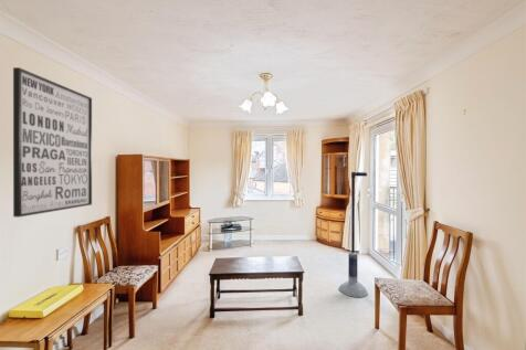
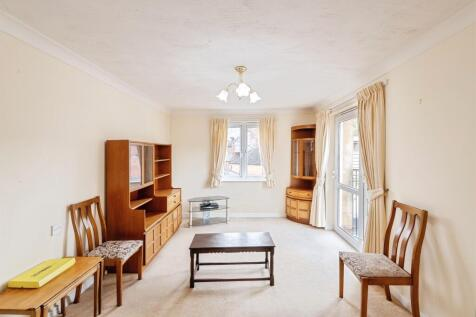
- wall art [12,66,93,219]
- floor lamp [337,171,369,298]
